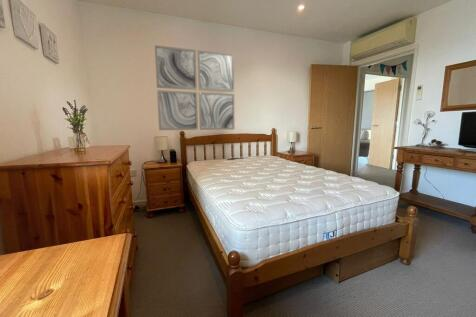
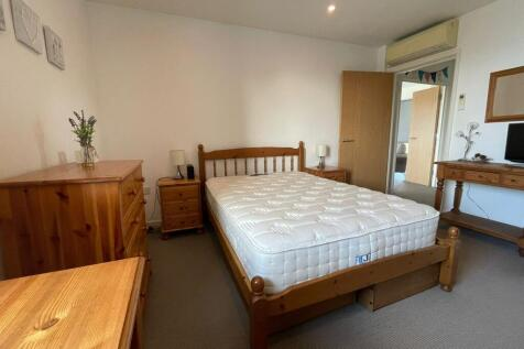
- wall art [154,44,235,131]
